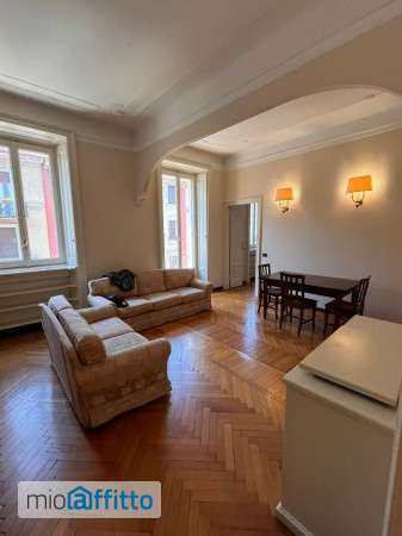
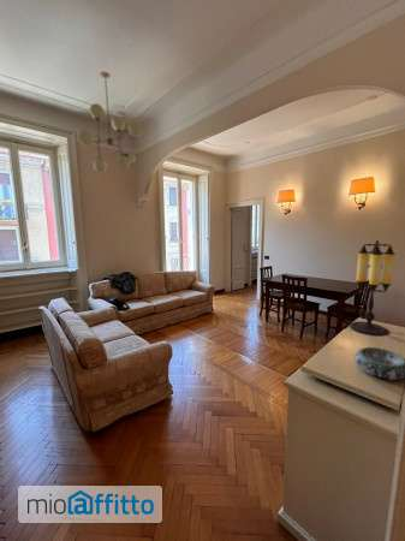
+ decorative bowl [353,346,405,381]
+ table lamp [349,239,397,337]
+ chandelier [77,71,143,173]
